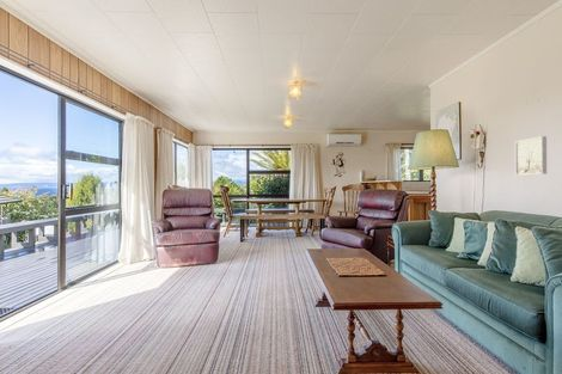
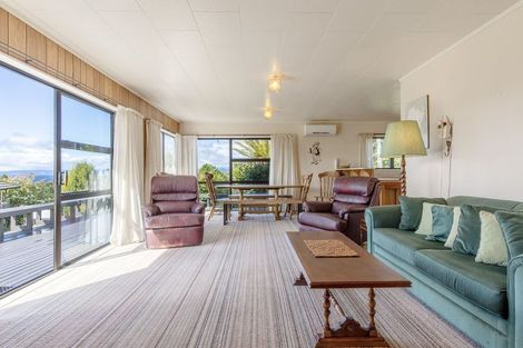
- wall art [514,135,548,177]
